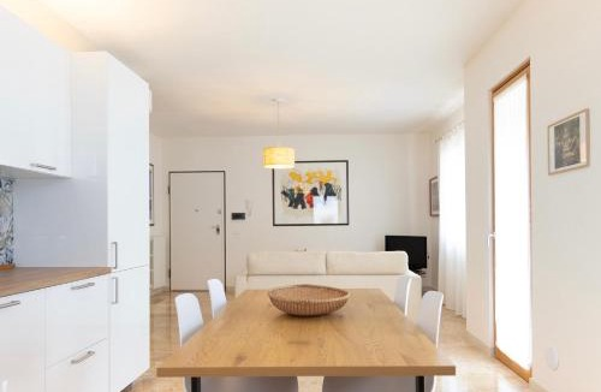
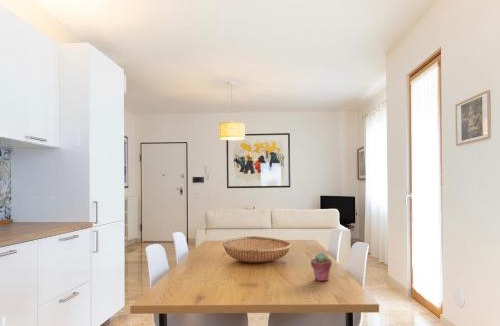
+ potted succulent [310,252,333,282]
